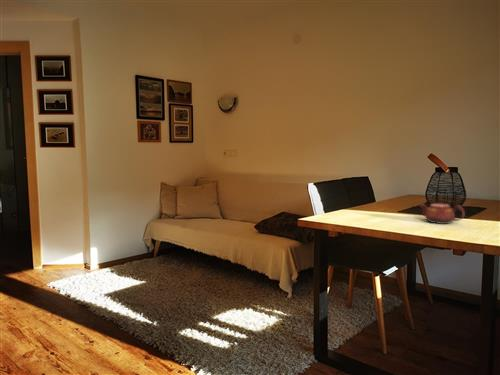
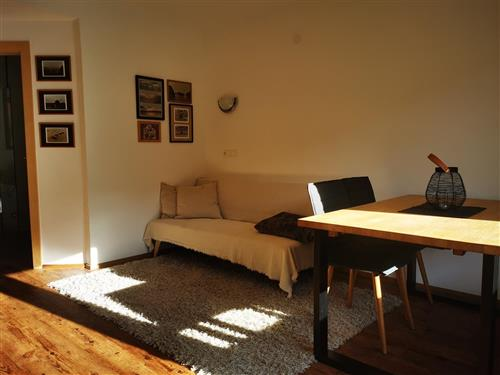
- teapot [418,198,466,225]
